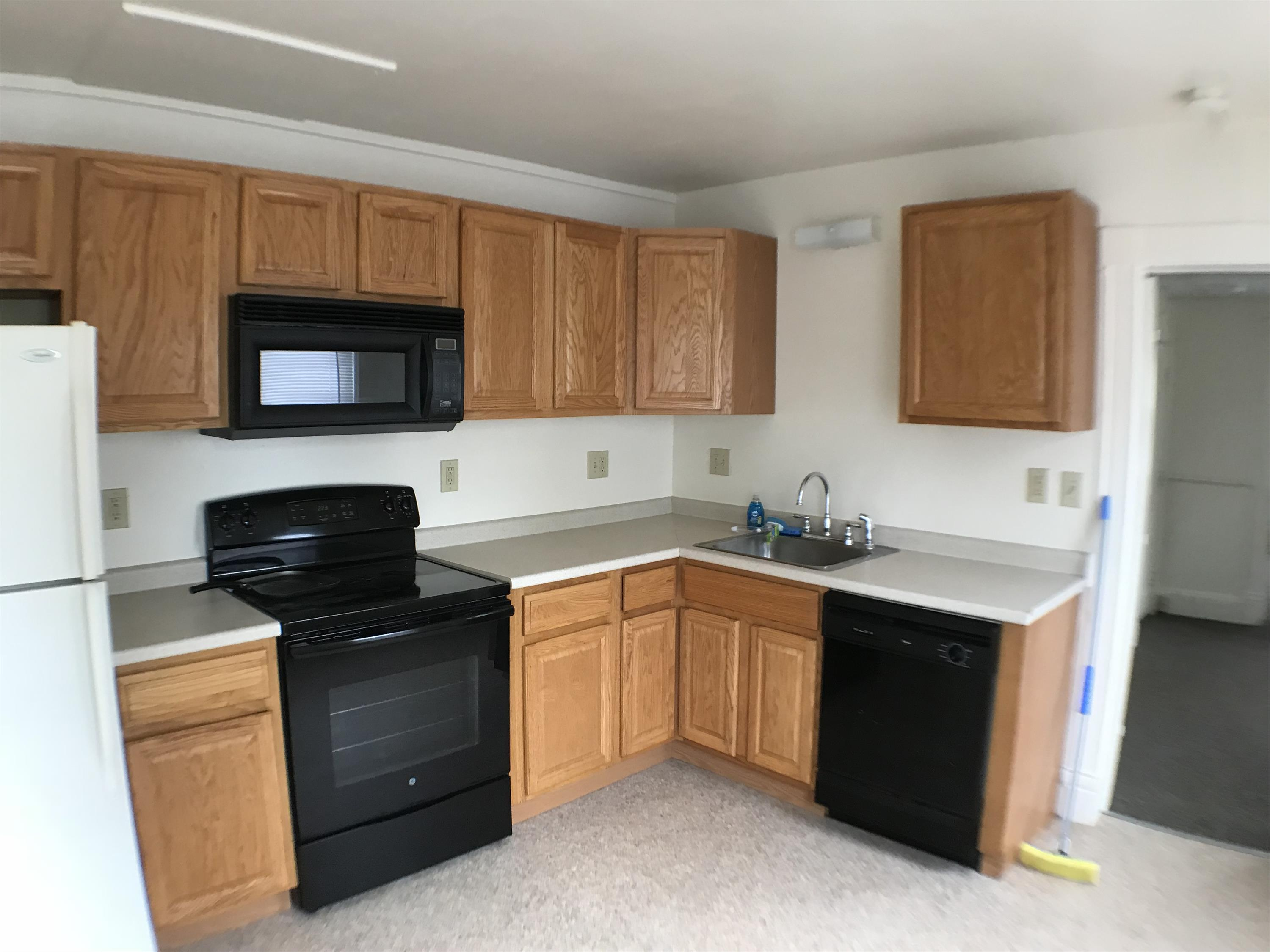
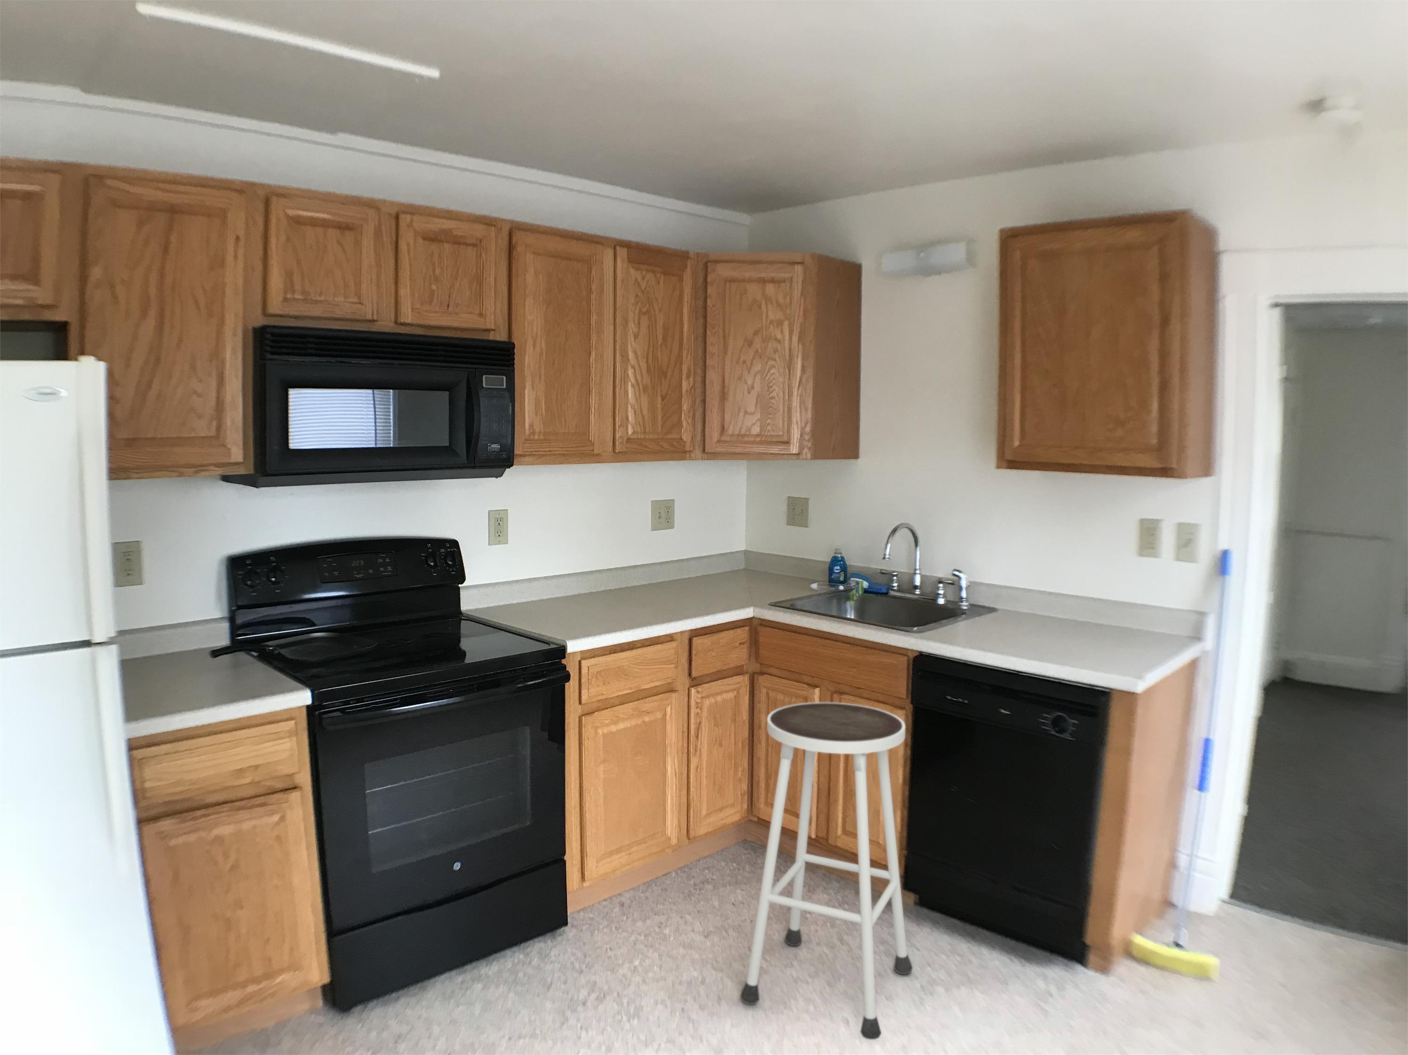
+ stool [739,701,914,1039]
